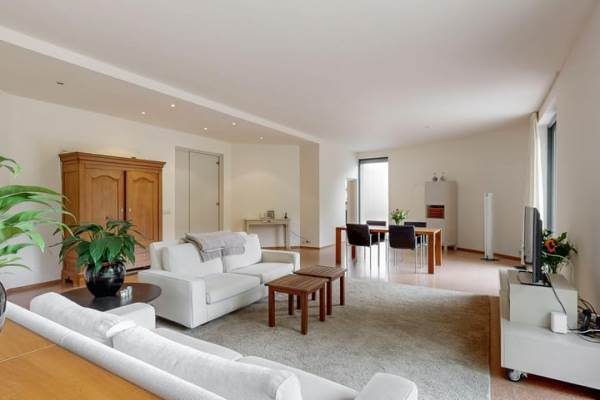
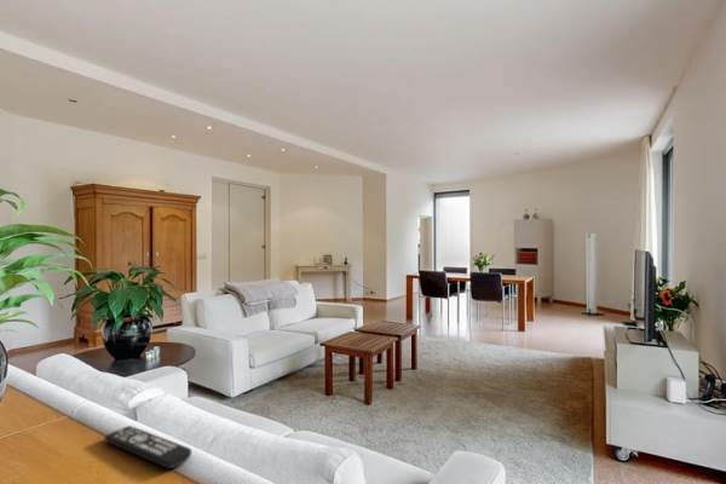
+ remote control [104,425,192,469]
